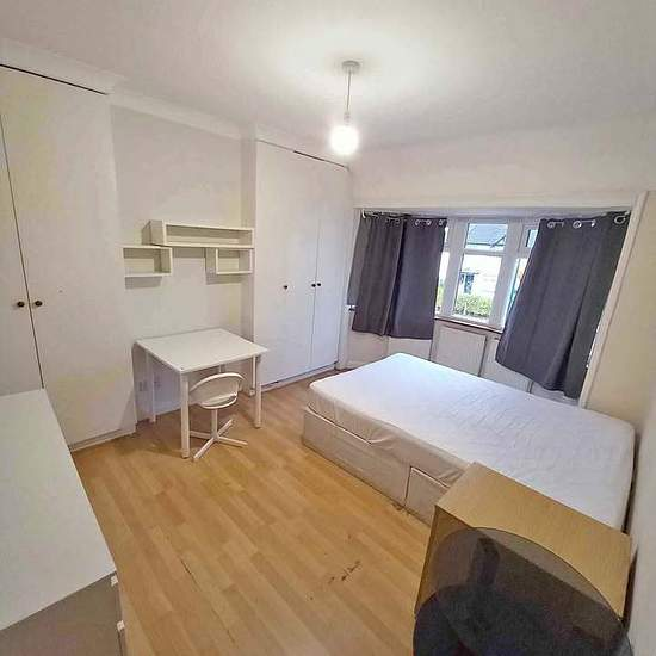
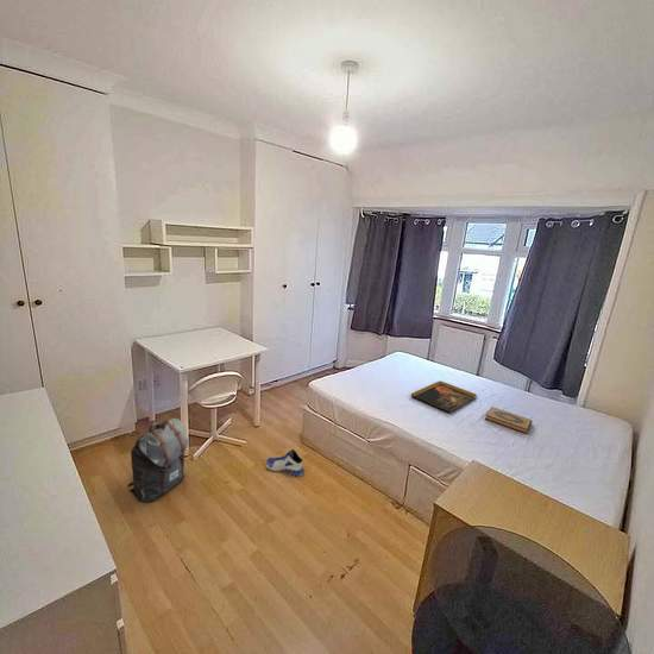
+ sneaker [265,448,306,478]
+ backpack [127,417,189,503]
+ decorative tray [410,381,478,414]
+ hardback book [484,405,534,435]
